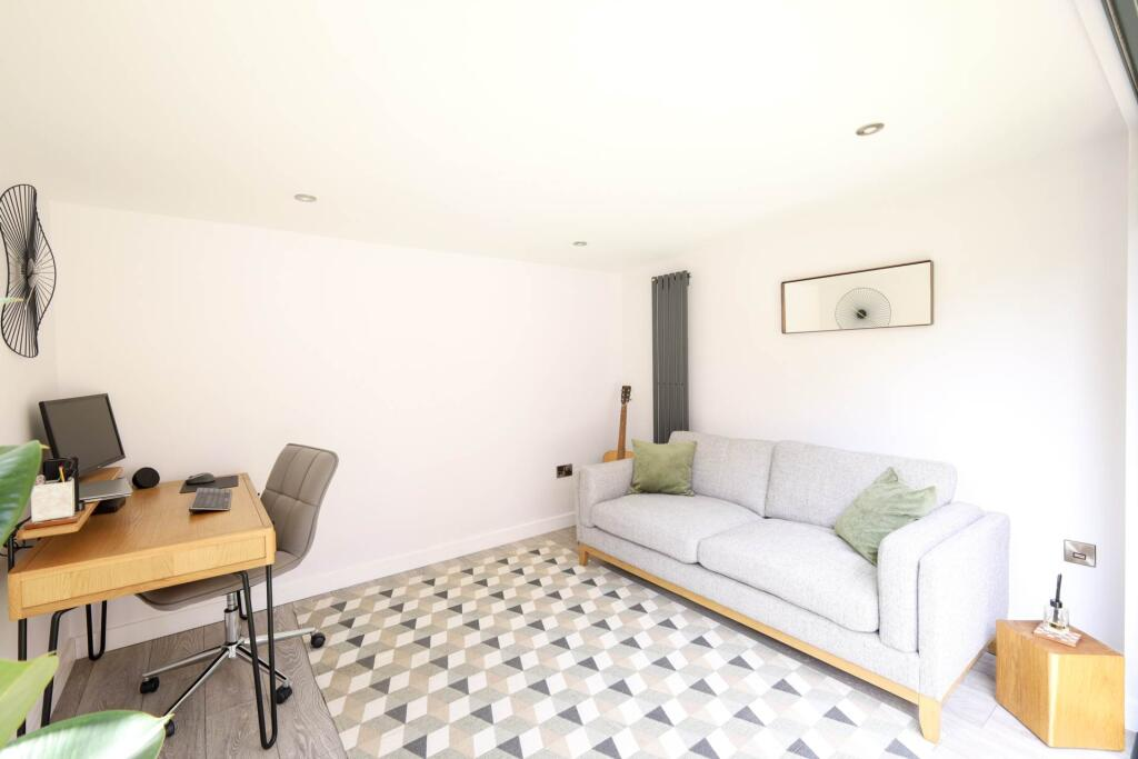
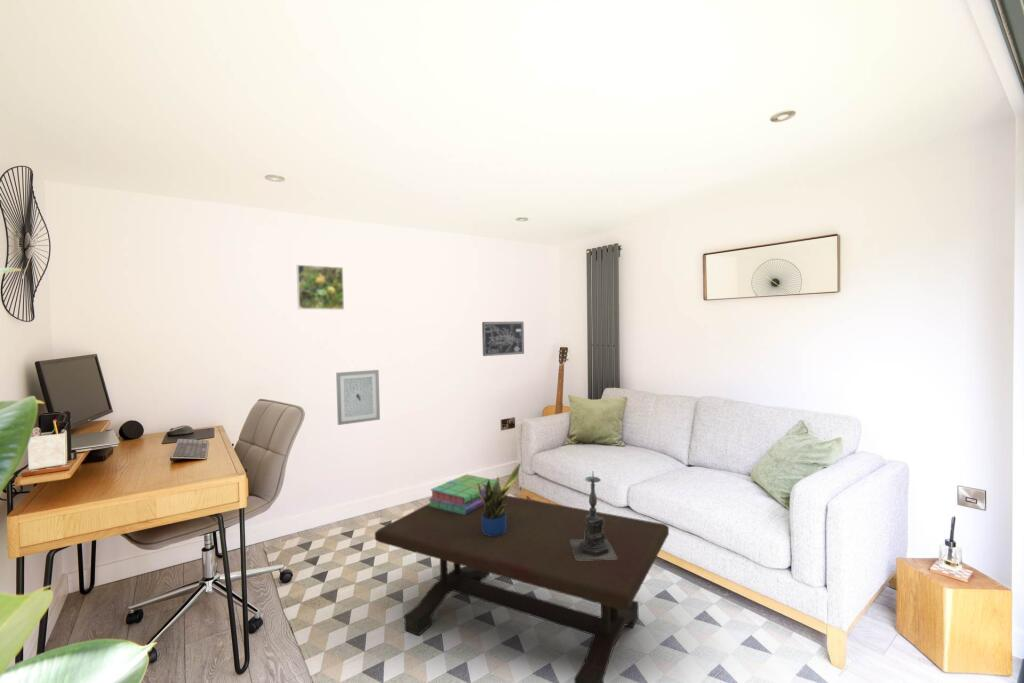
+ candle holder [570,472,617,560]
+ potted plant [478,462,522,536]
+ wall art [481,321,525,357]
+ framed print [296,264,345,311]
+ stack of books [428,473,501,515]
+ coffee table [374,495,670,683]
+ wall art [335,369,381,426]
